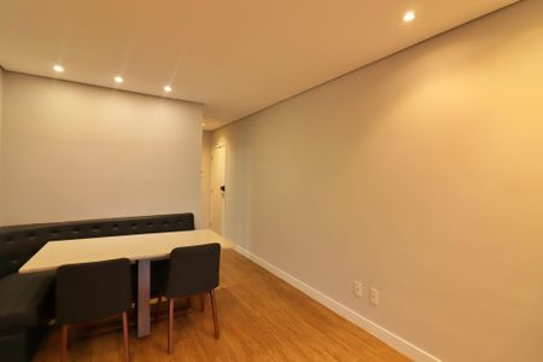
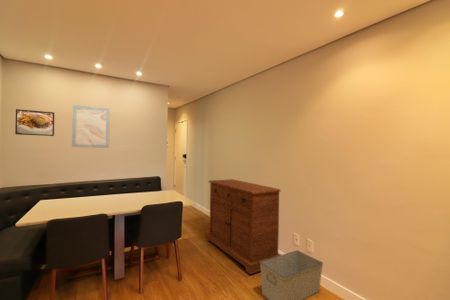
+ storage bin [260,249,324,300]
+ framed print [14,108,55,137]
+ sideboard [205,178,282,275]
+ wall art [71,104,111,149]
